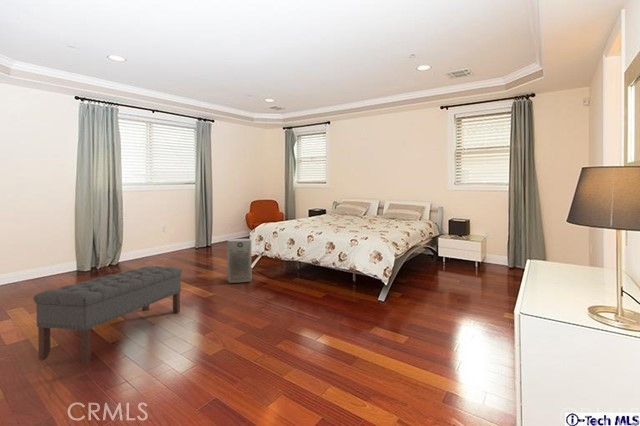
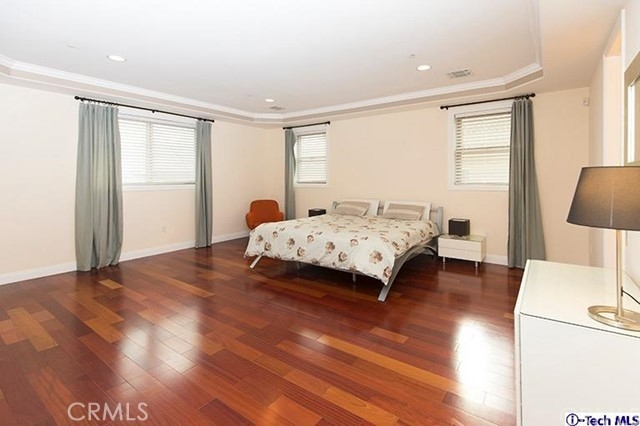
- fan [226,238,252,284]
- bench [33,265,183,366]
